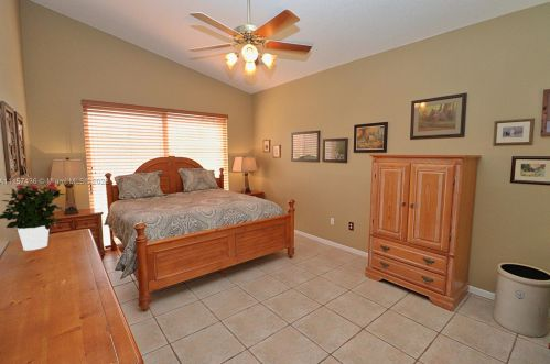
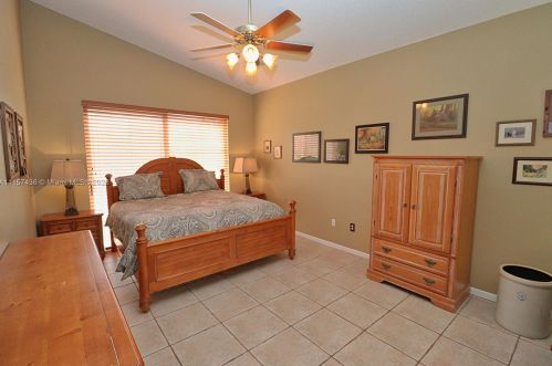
- potted flower [0,180,66,252]
